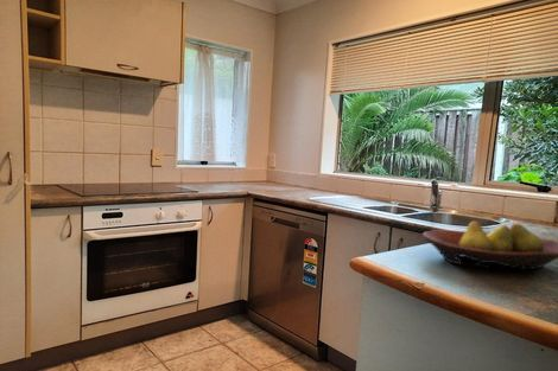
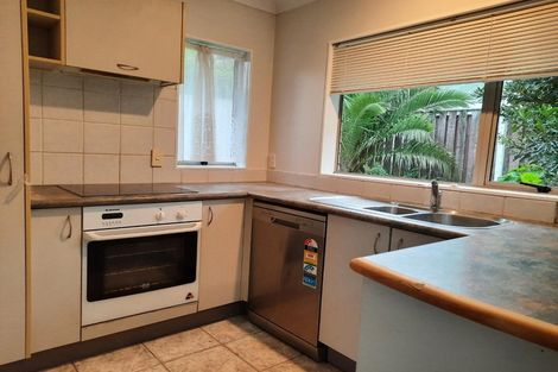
- fruit bowl [421,220,558,270]
